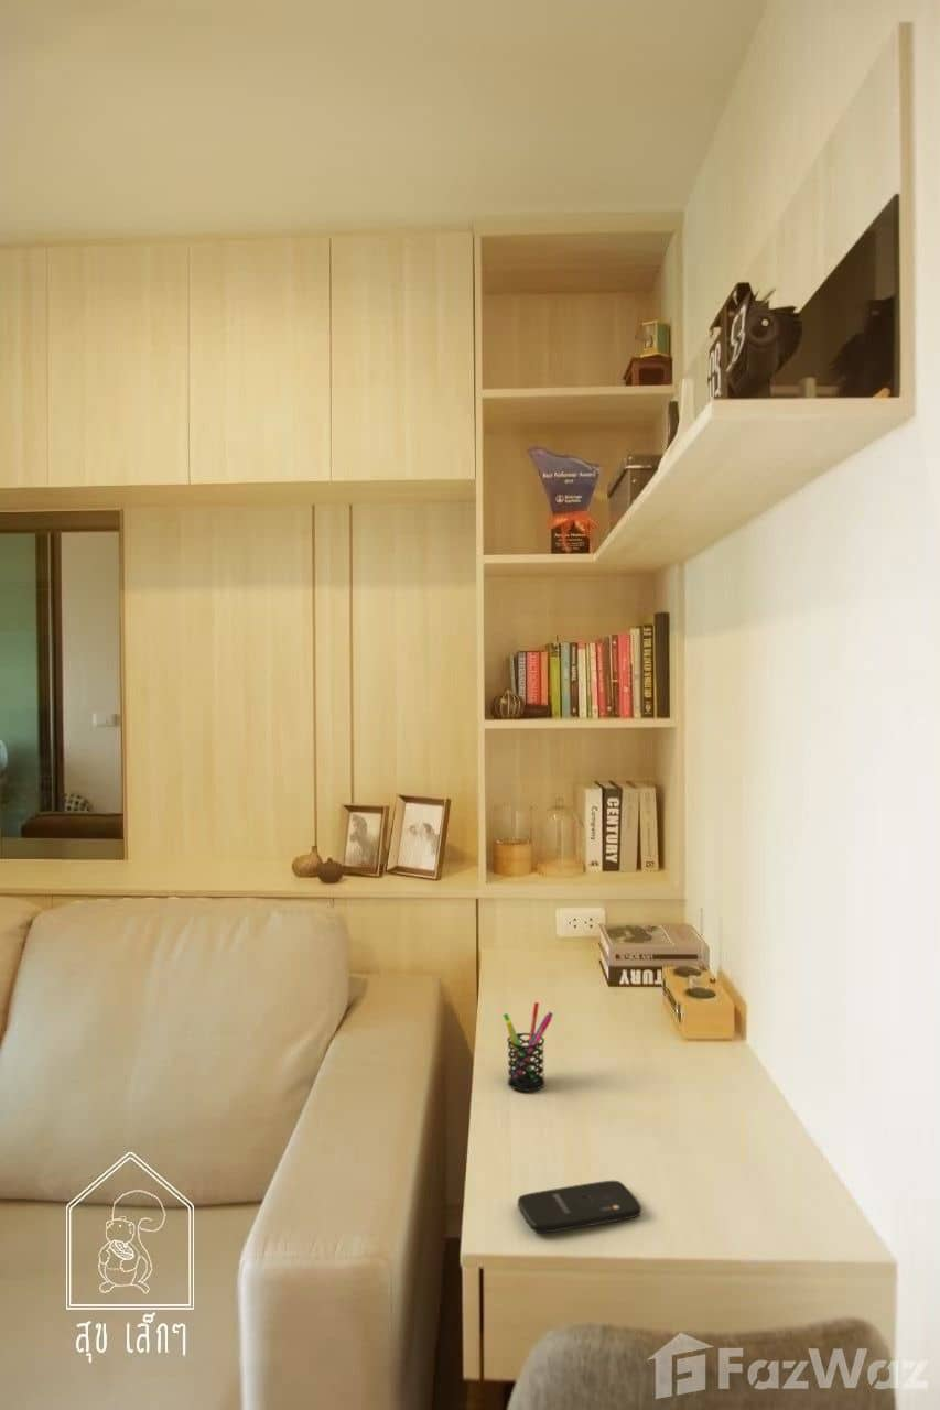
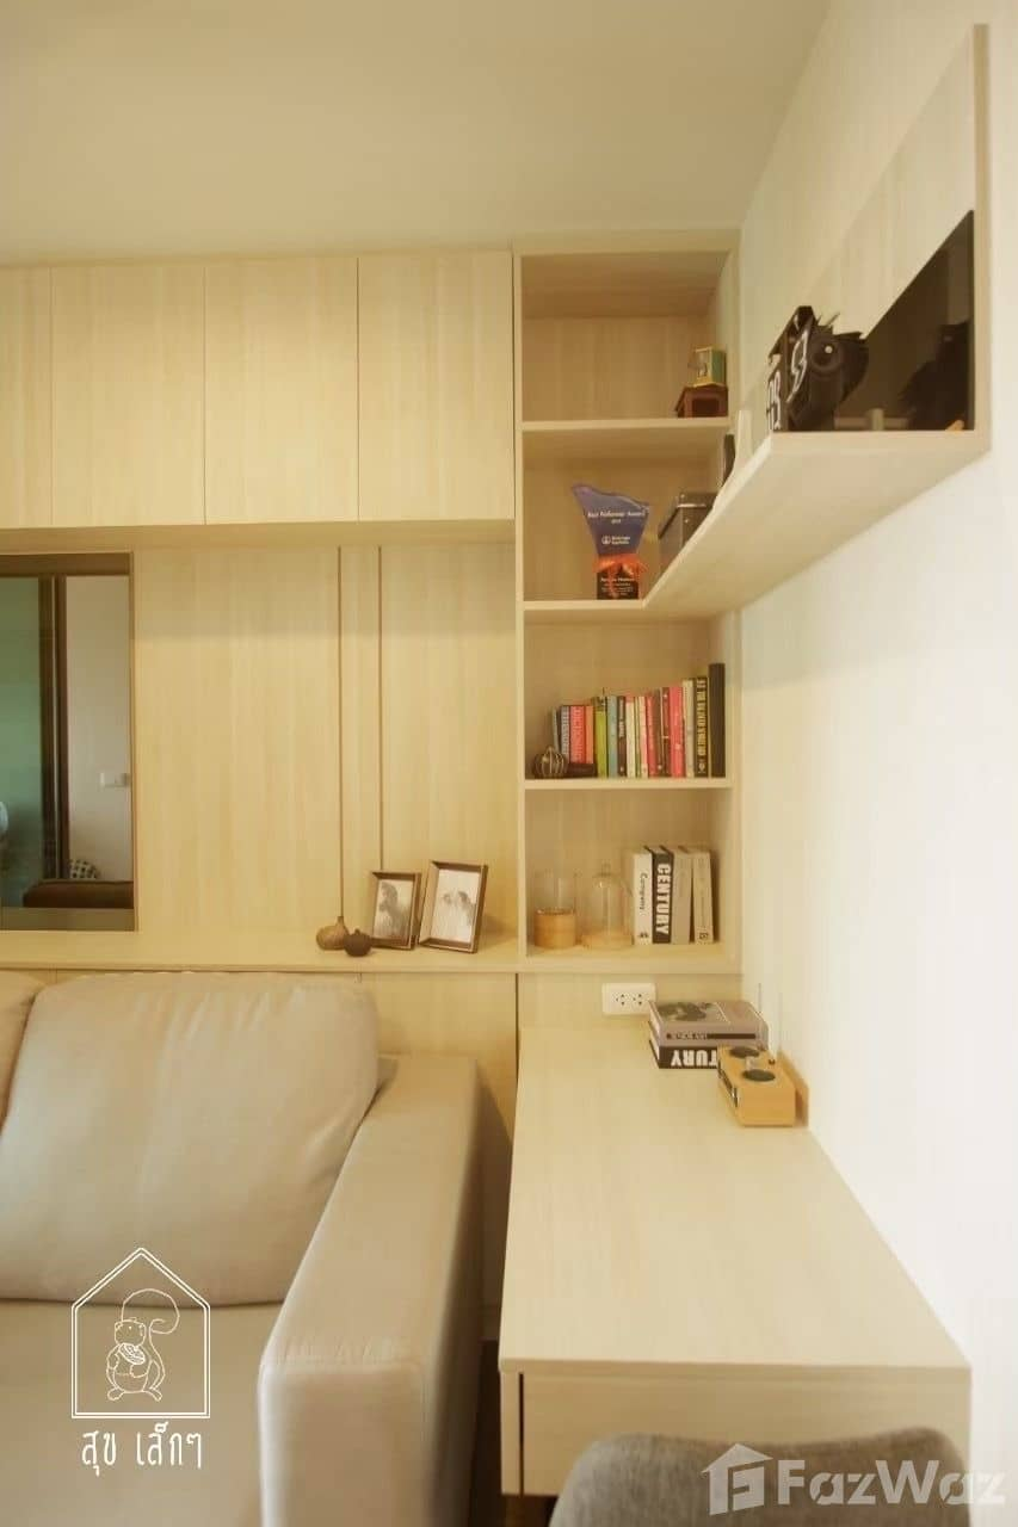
- smartphone [517,1180,642,1234]
- pen holder [503,1001,554,1092]
